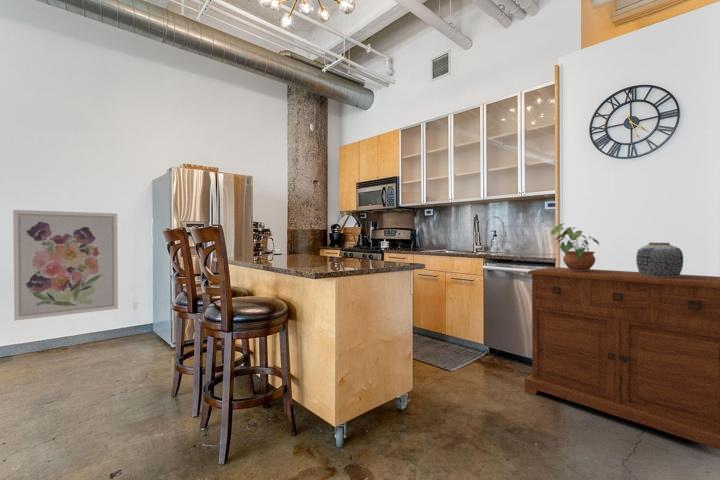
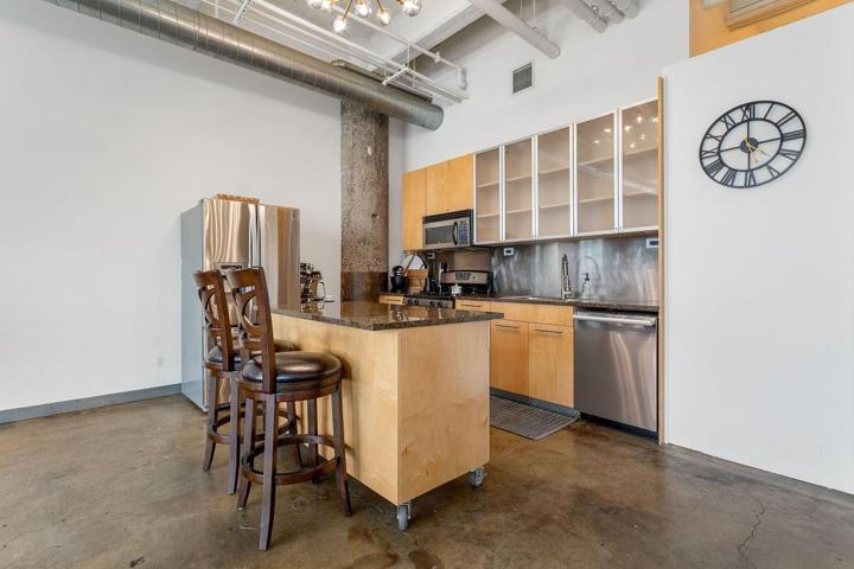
- wall art [12,209,119,322]
- potted plant [550,222,600,271]
- sideboard [524,266,720,451]
- vase [635,241,684,277]
